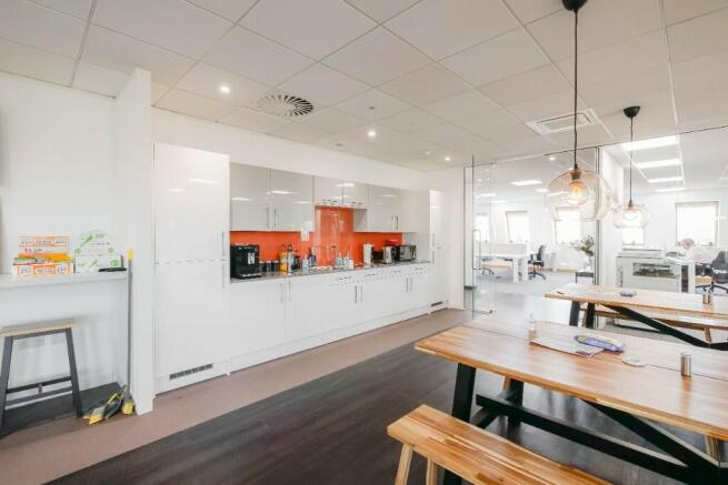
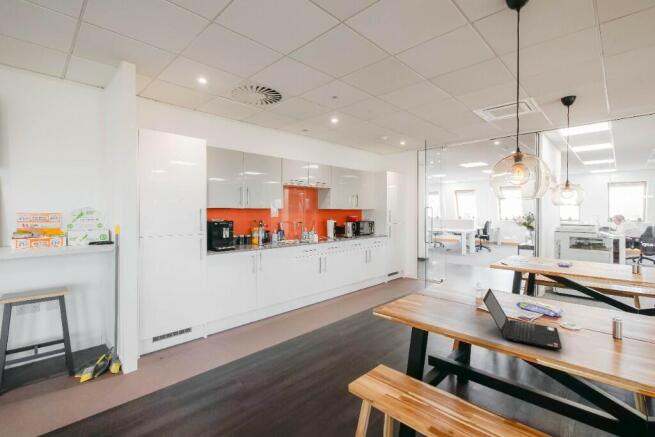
+ laptop computer [482,288,563,351]
